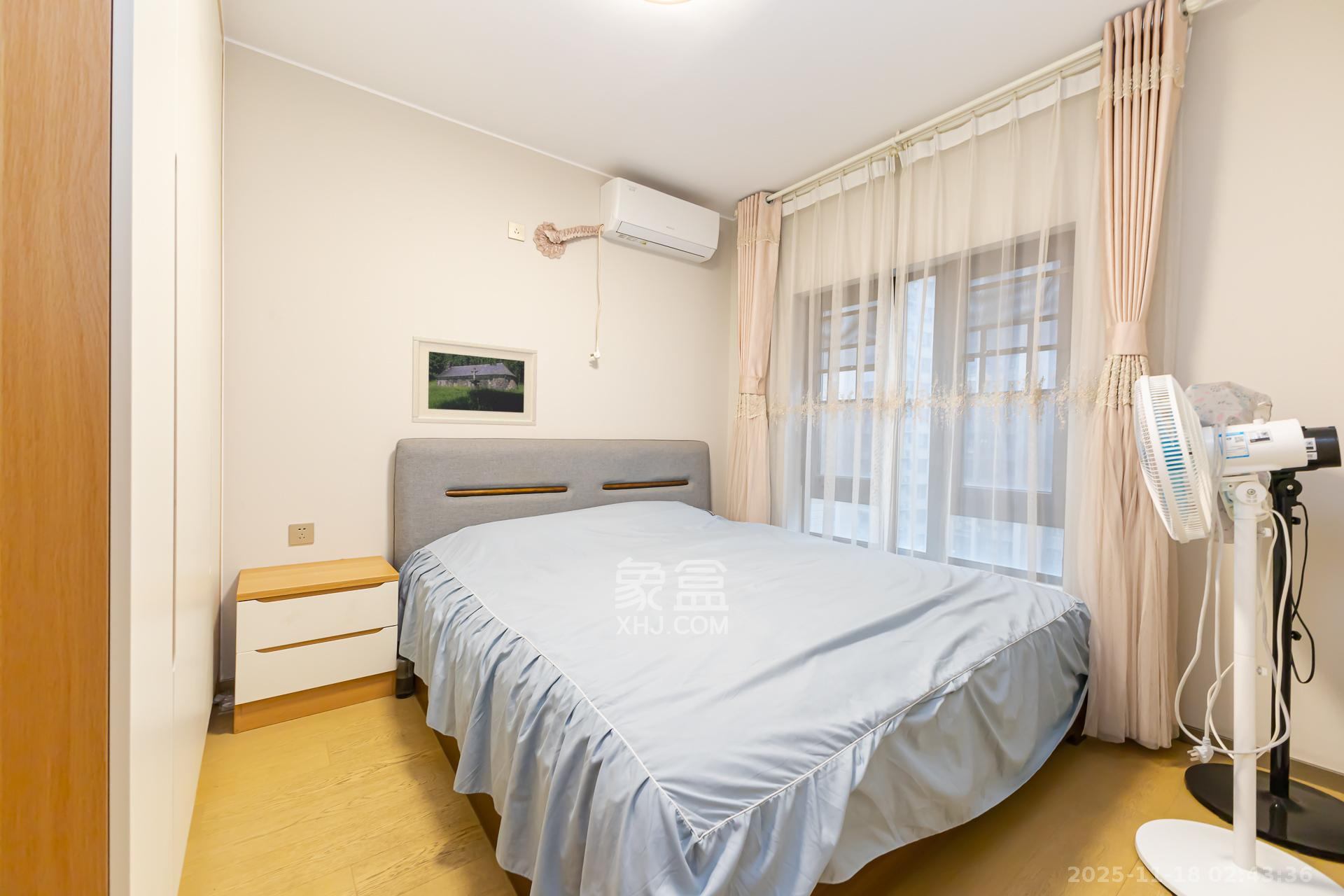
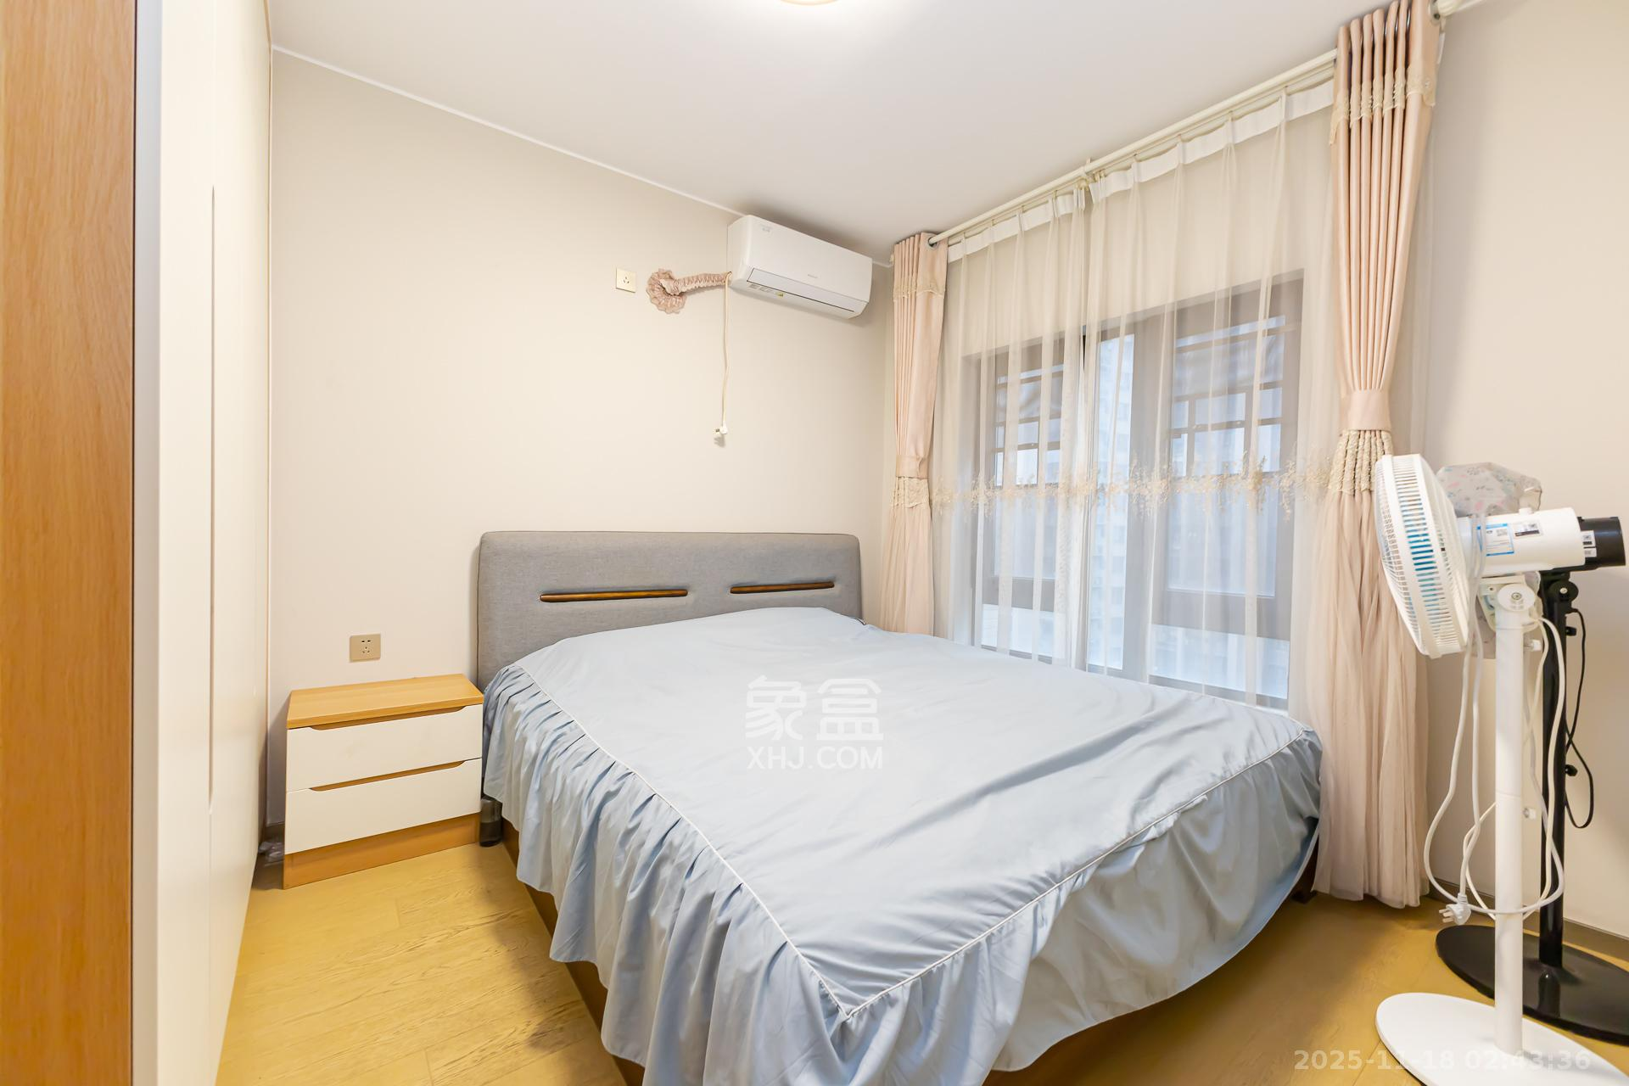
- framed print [412,335,538,426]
